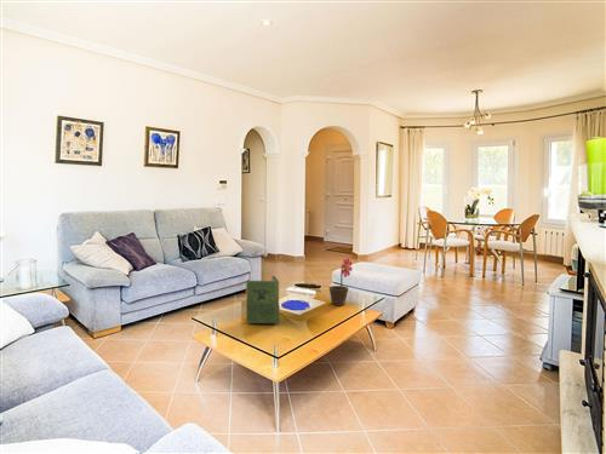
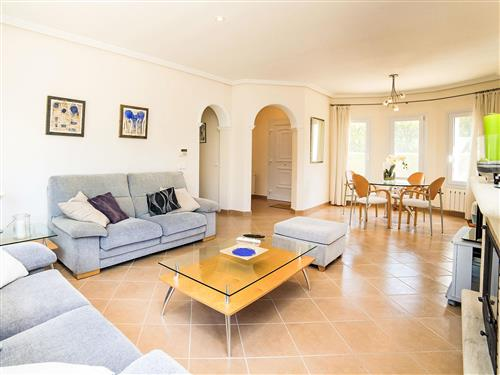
- book [245,274,281,324]
- potted flower [328,257,353,306]
